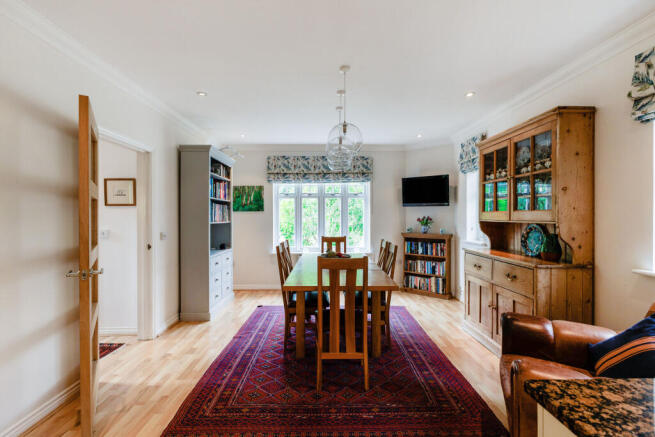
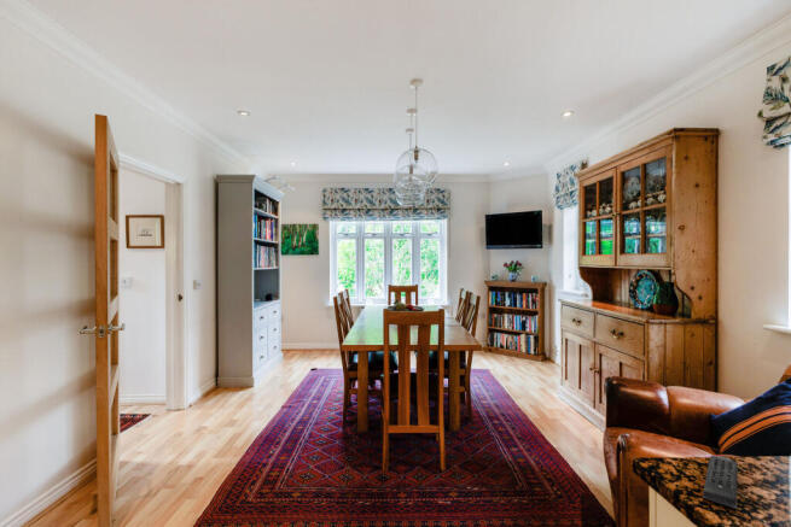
+ remote control [702,455,739,510]
